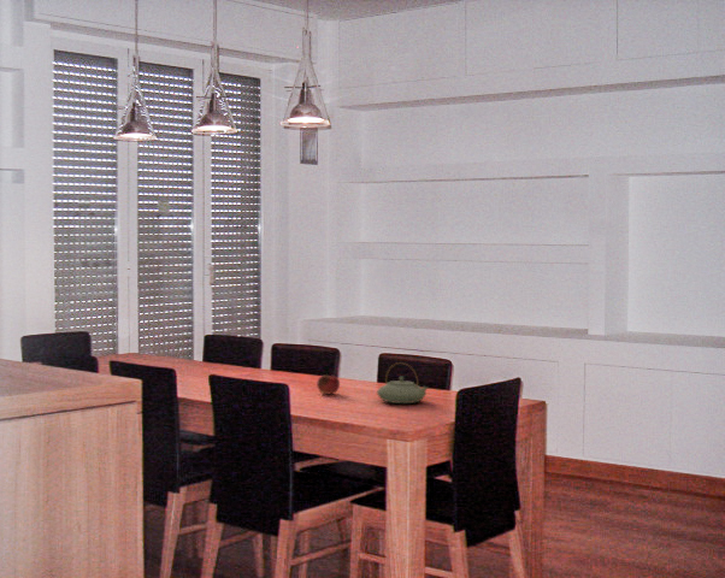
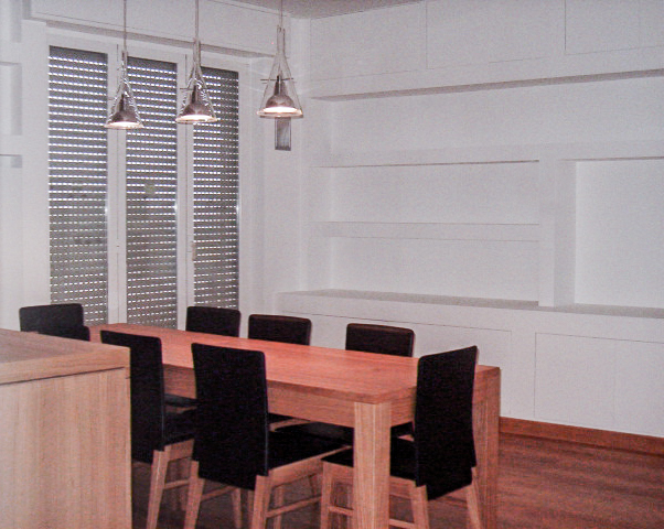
- teapot [376,361,430,405]
- fruit [316,372,341,395]
